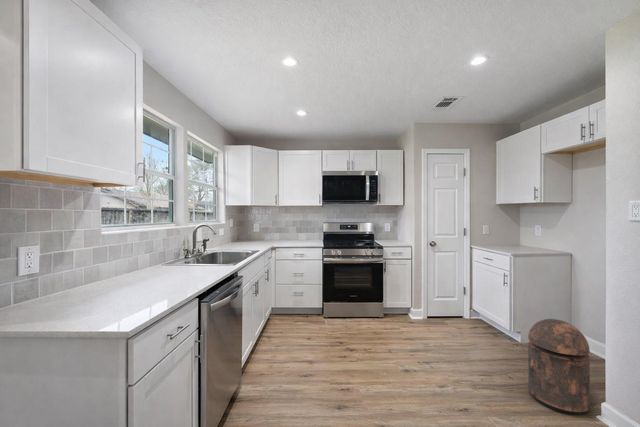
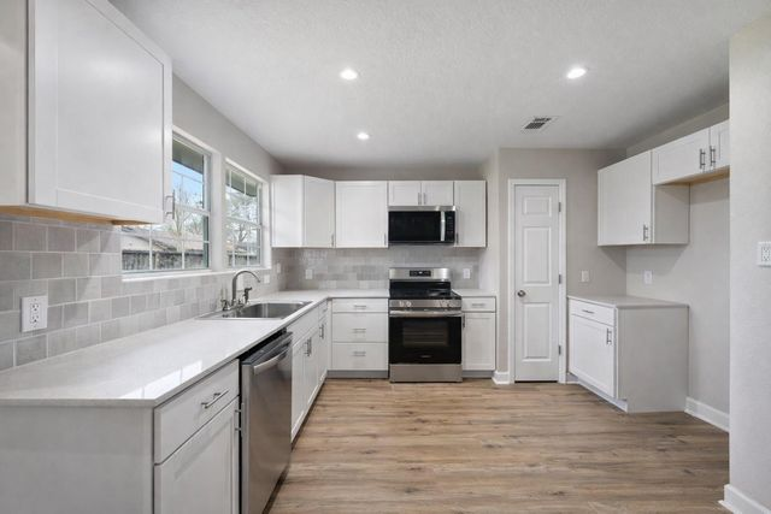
- trash can [527,318,591,416]
